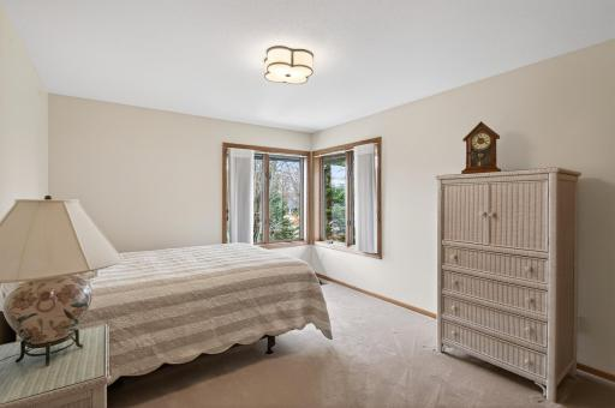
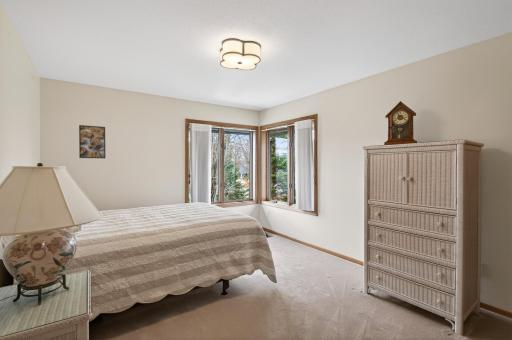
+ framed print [78,124,106,159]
